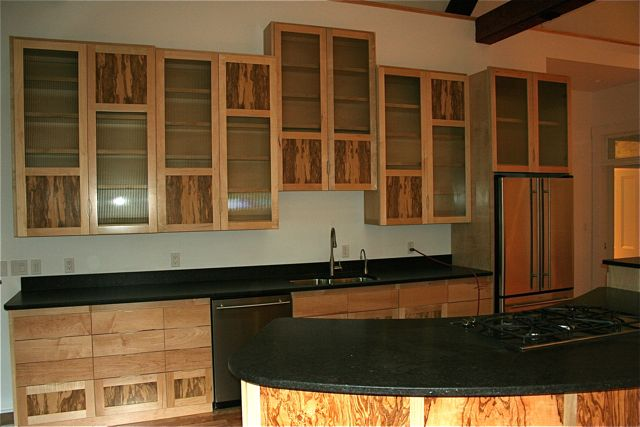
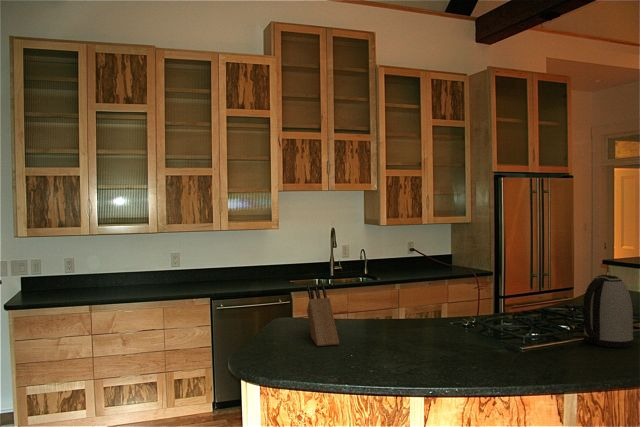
+ kettle [582,274,634,348]
+ knife block [306,282,340,347]
